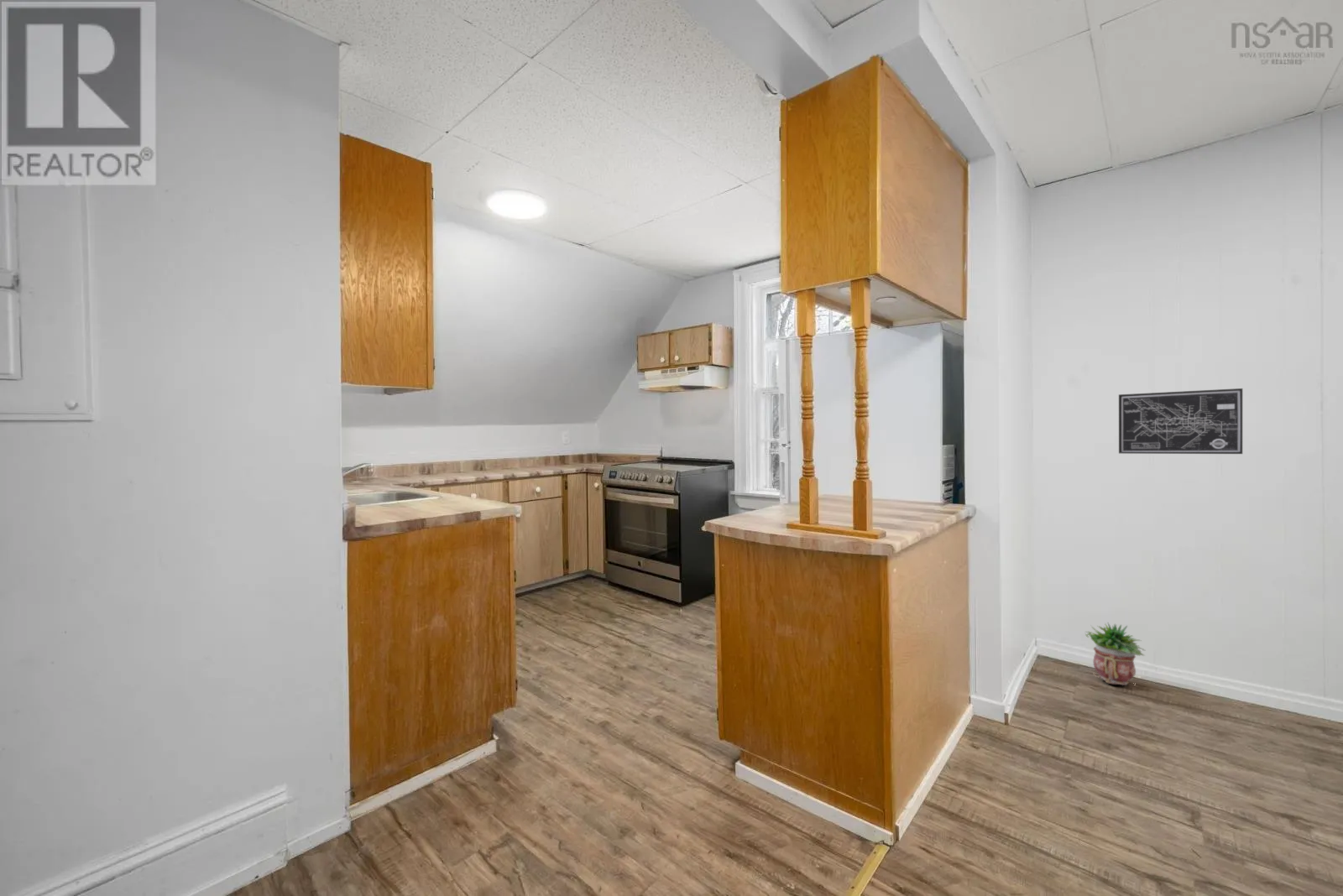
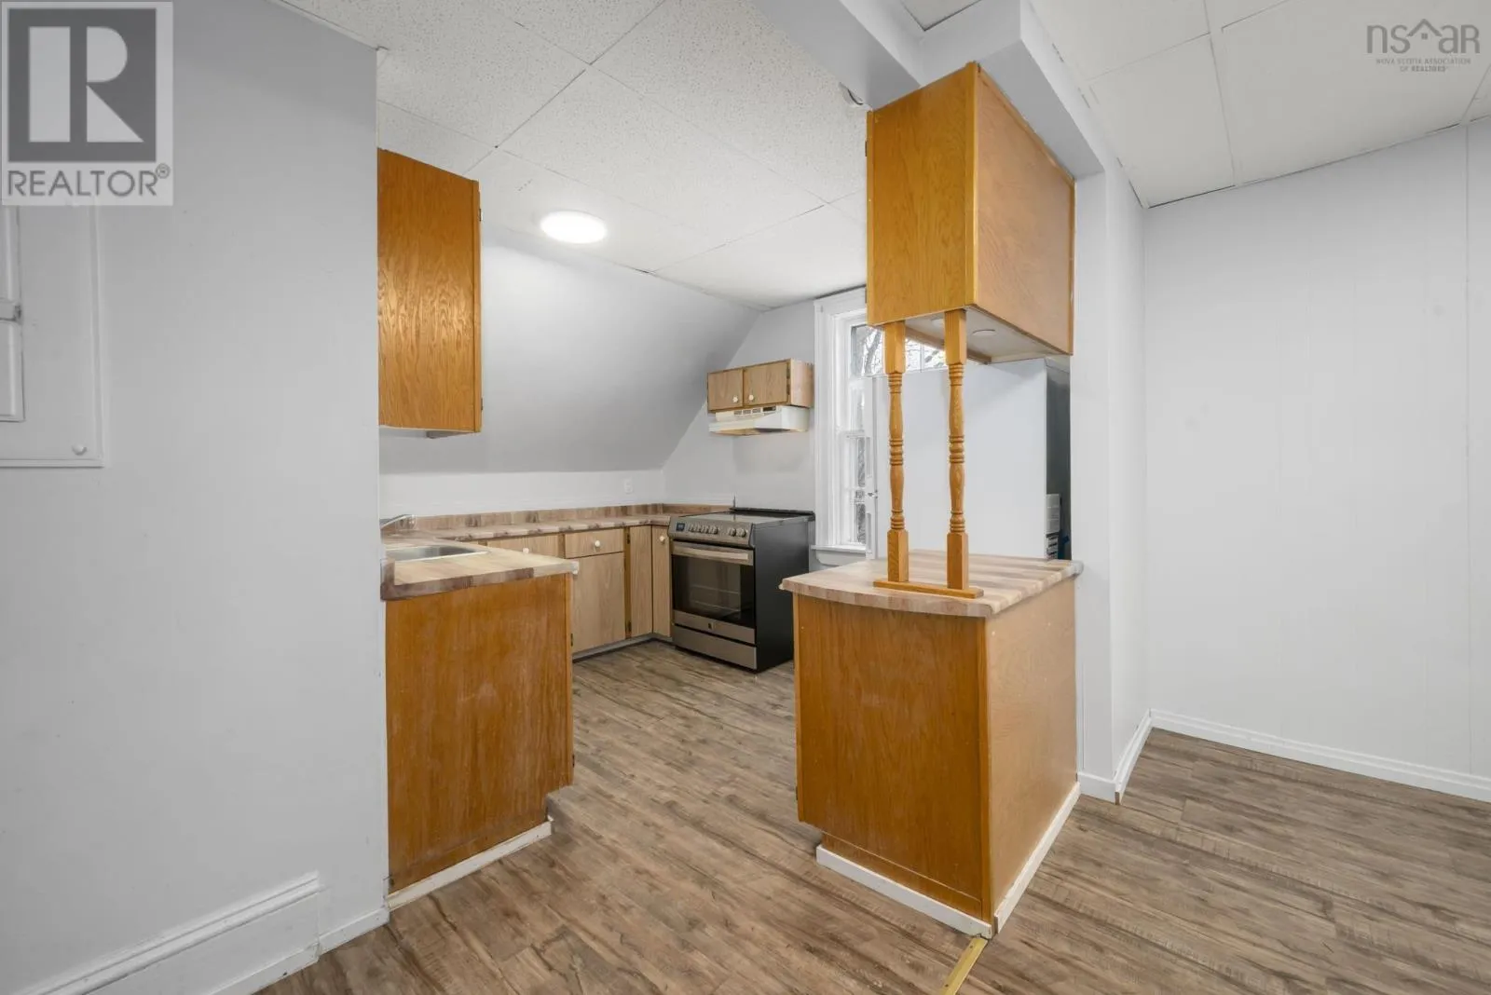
- wall art [1118,388,1243,455]
- potted plant [1084,621,1146,686]
